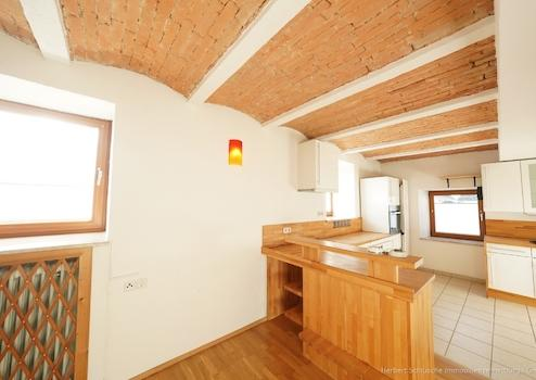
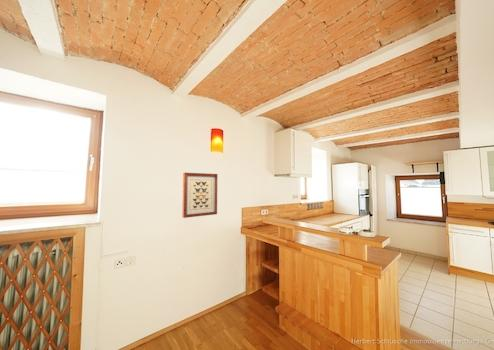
+ wall art [181,172,218,219]
